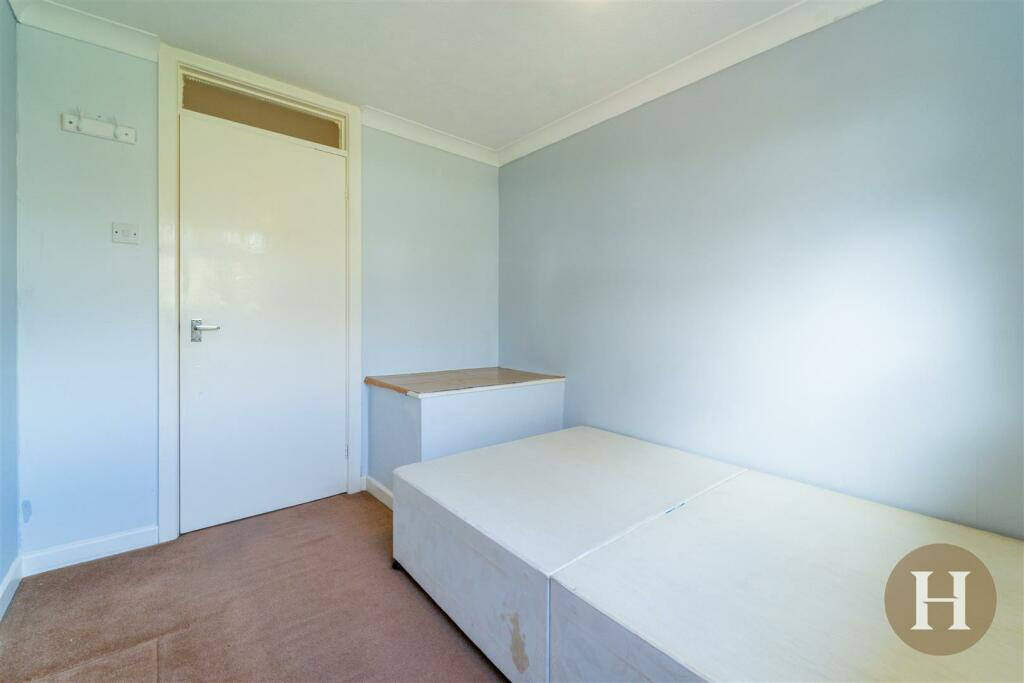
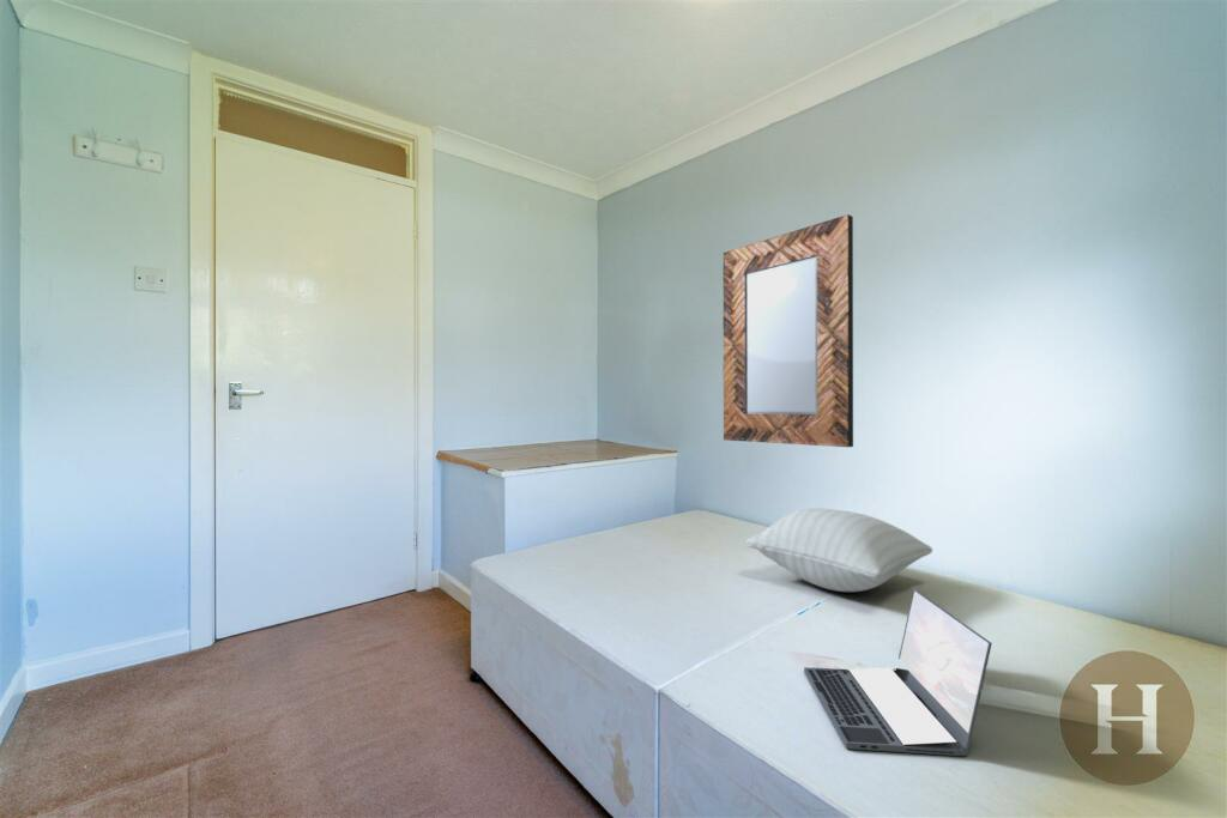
+ pillow [744,508,933,593]
+ home mirror [723,213,854,448]
+ laptop [803,588,993,757]
